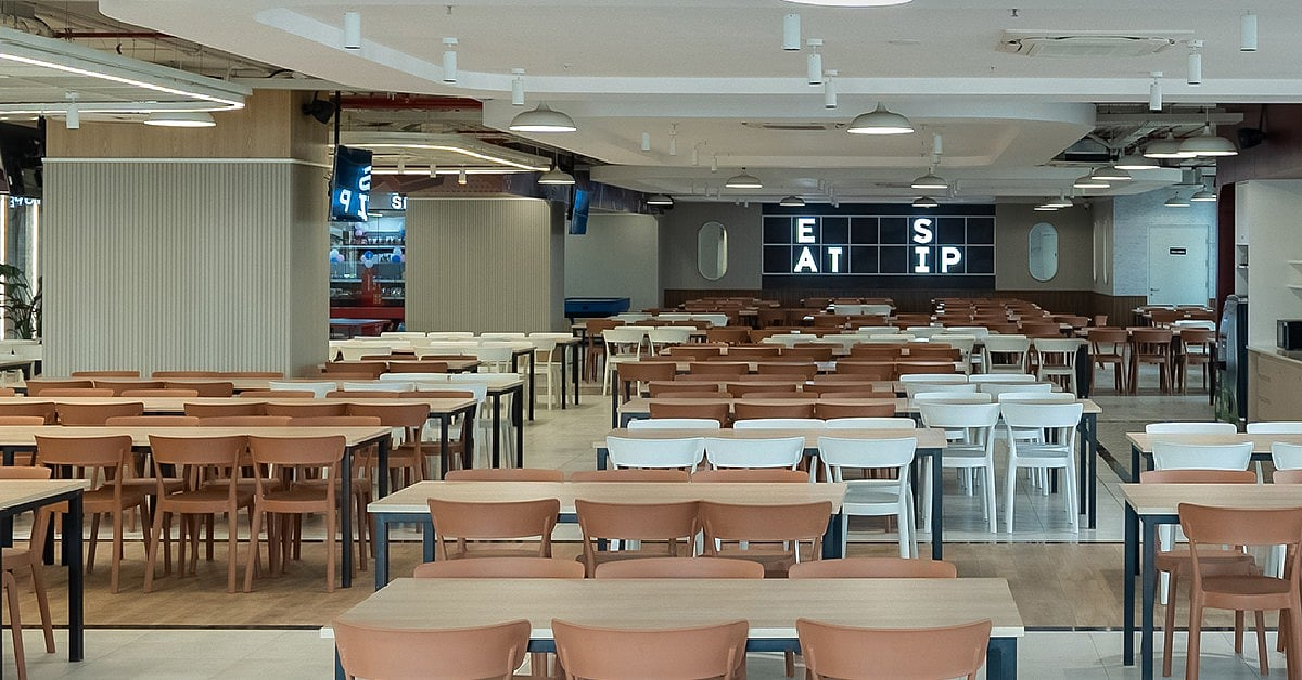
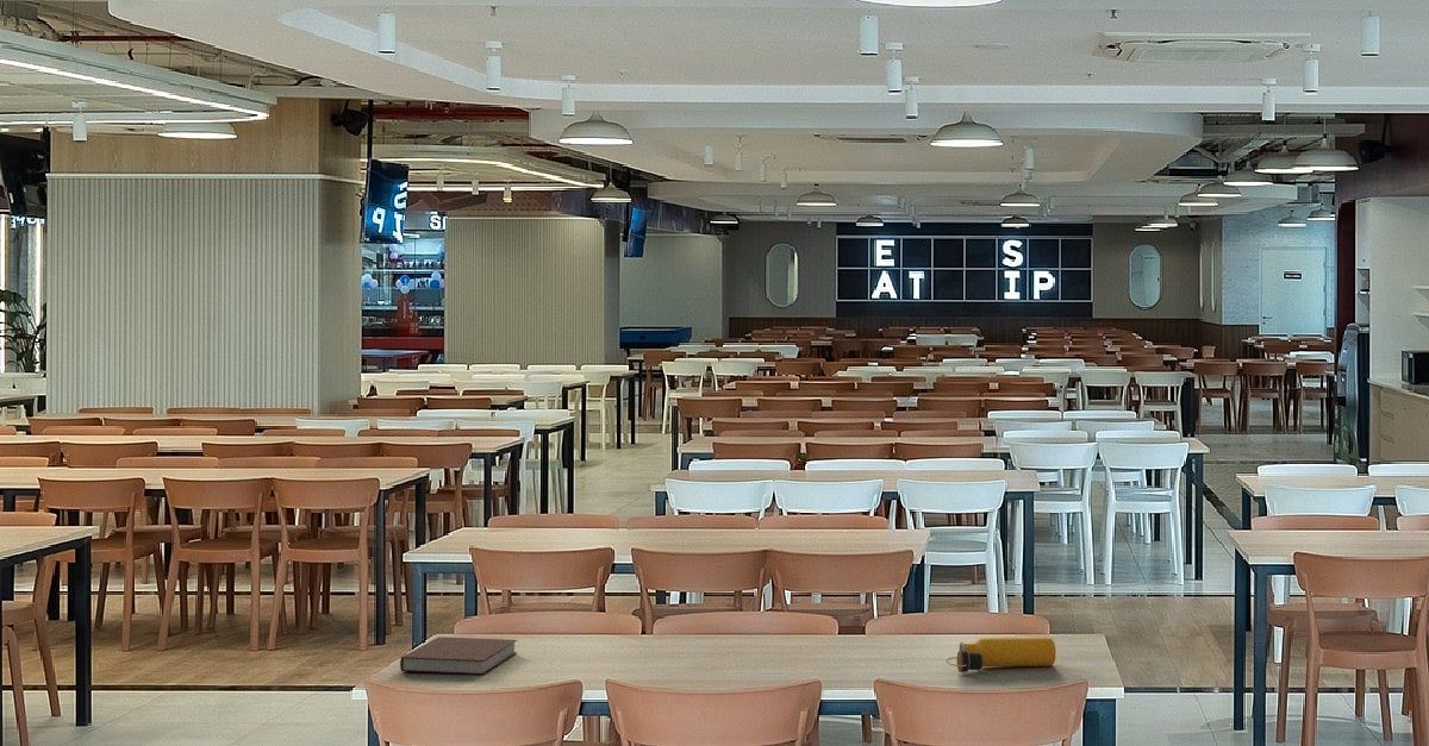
+ notebook [399,635,518,676]
+ water bottle [946,637,1057,673]
